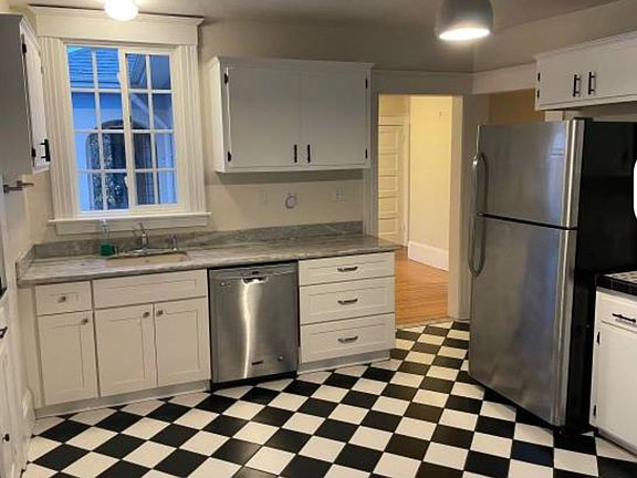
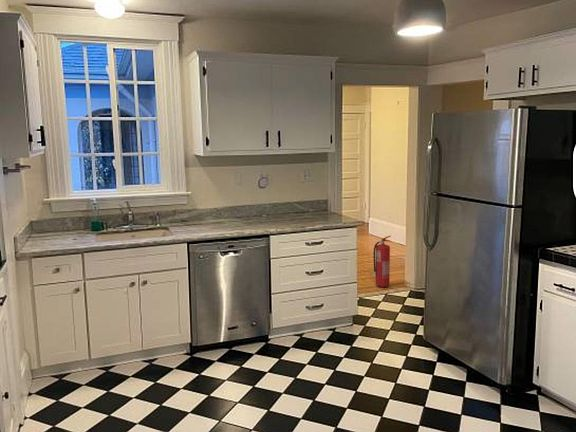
+ fire extinguisher [373,235,392,289]
